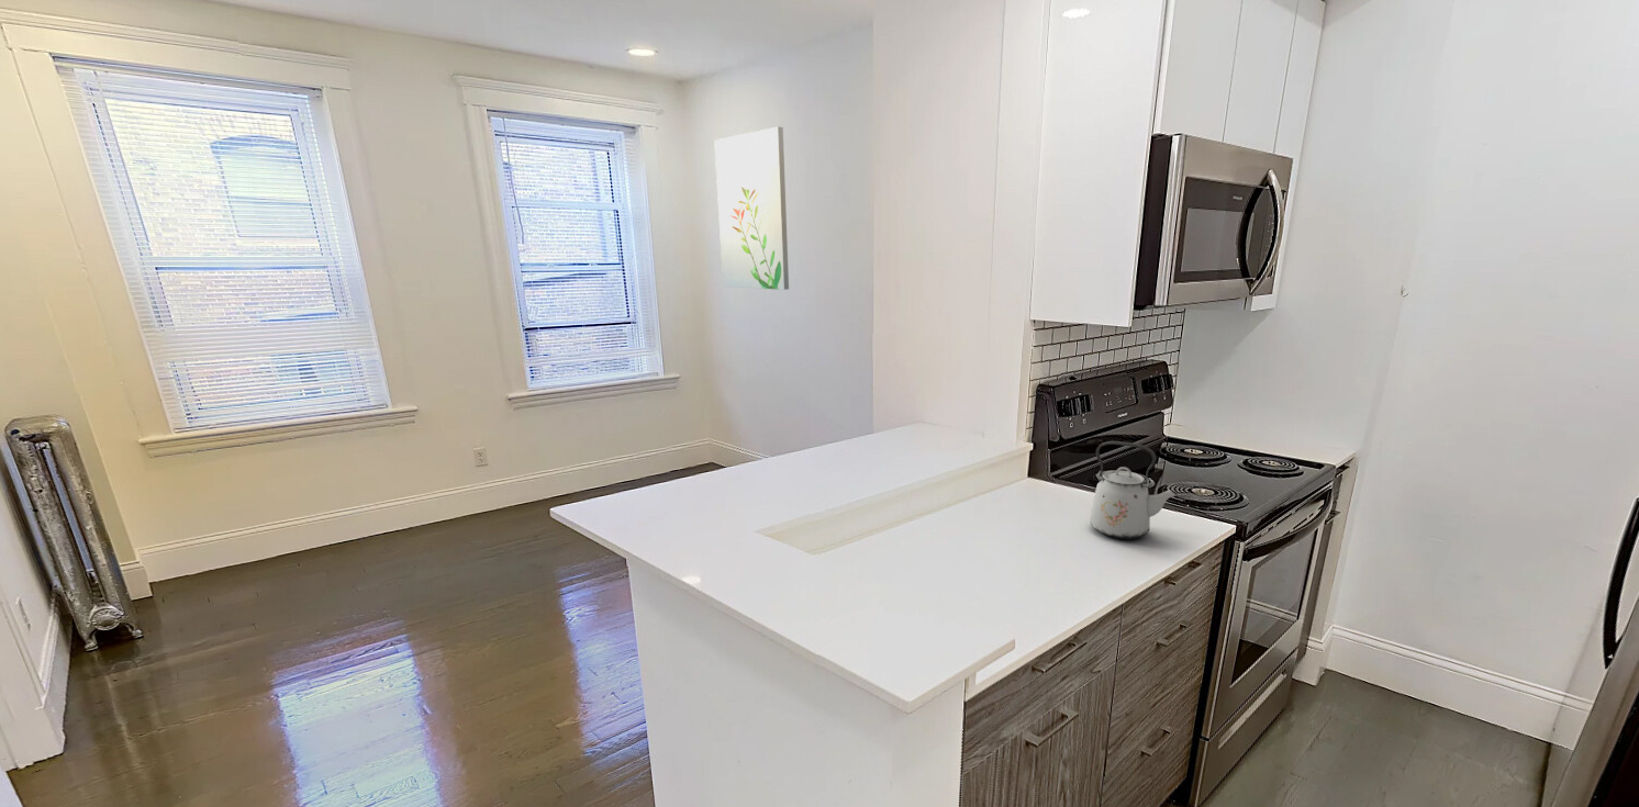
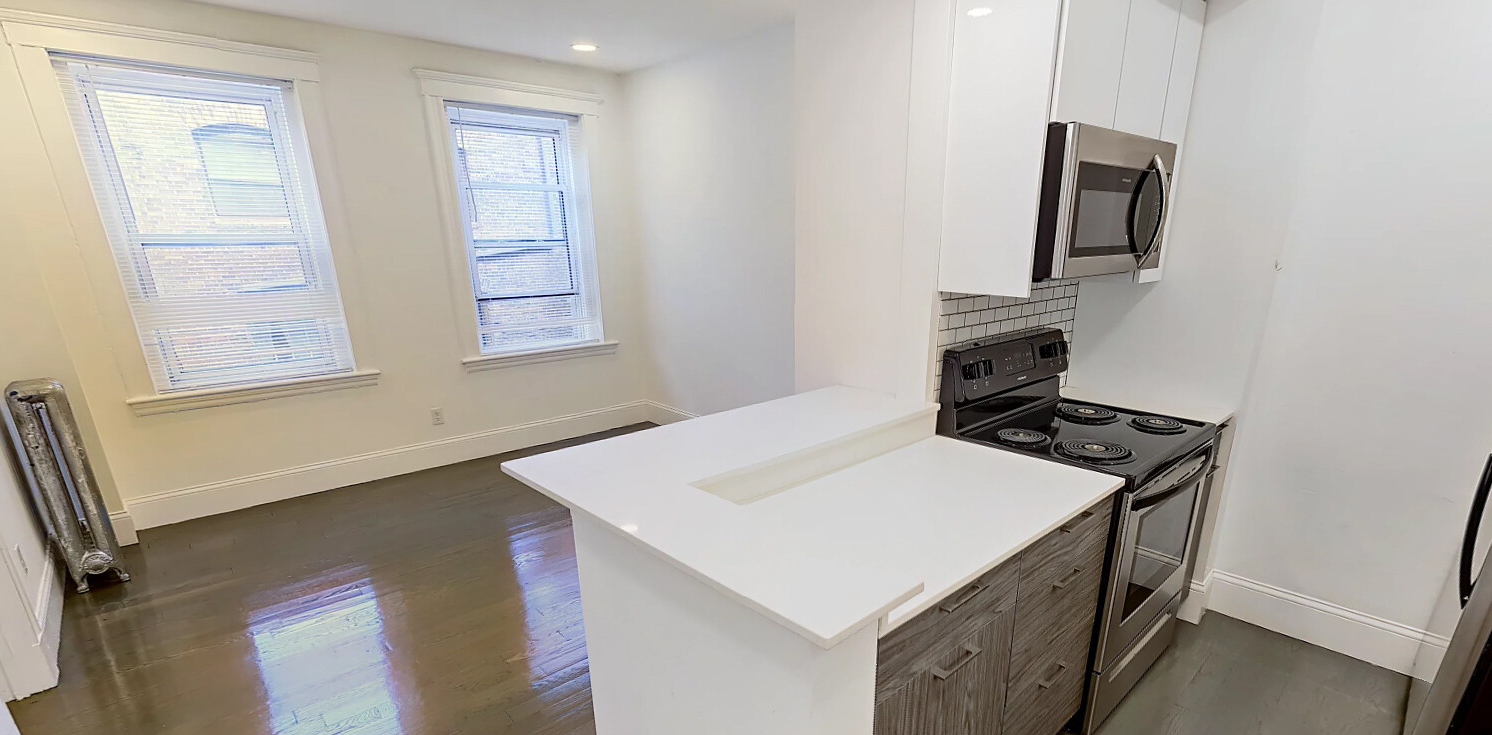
- kettle [1089,440,1179,540]
- wall art [713,125,790,291]
